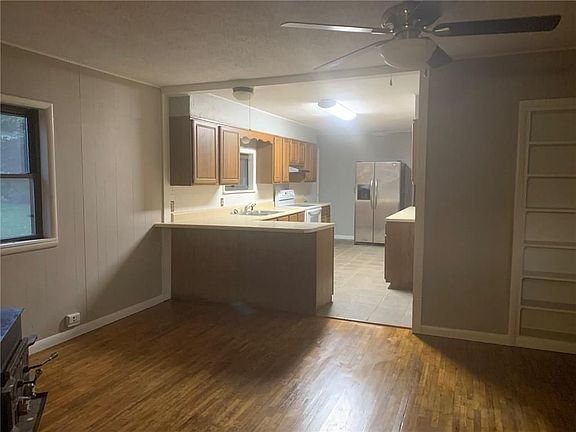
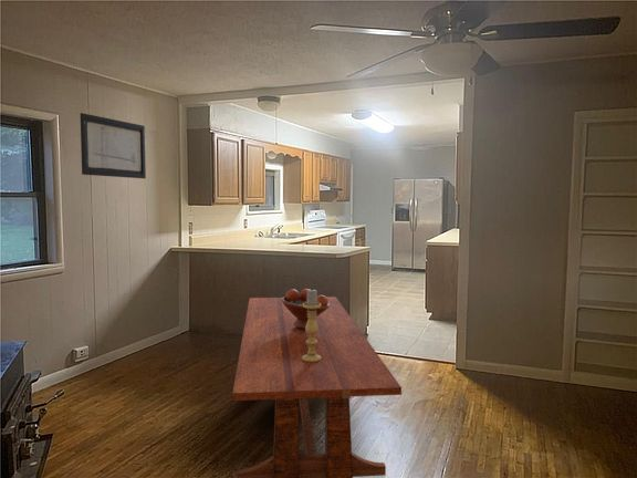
+ candle holder [302,289,322,362]
+ wall art [80,112,147,179]
+ fruit bowl [281,288,330,329]
+ dining table [231,295,403,478]
